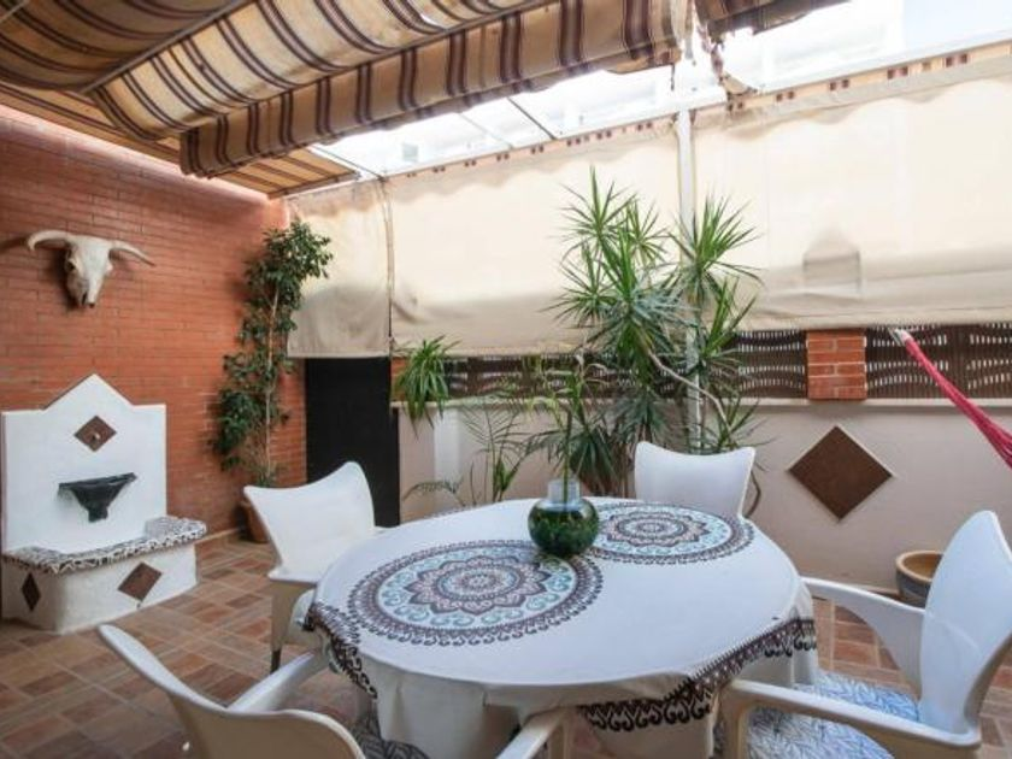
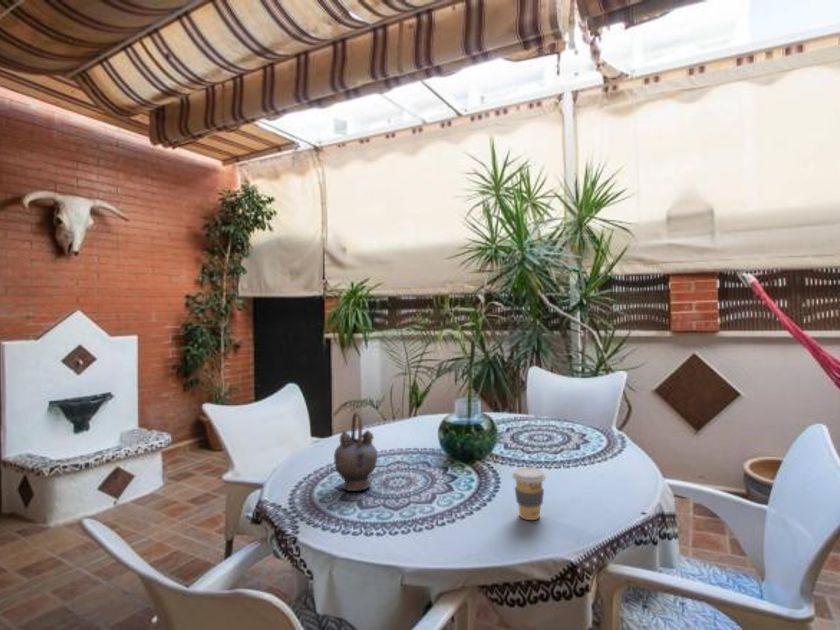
+ teapot [333,411,379,492]
+ coffee cup [511,466,547,521]
